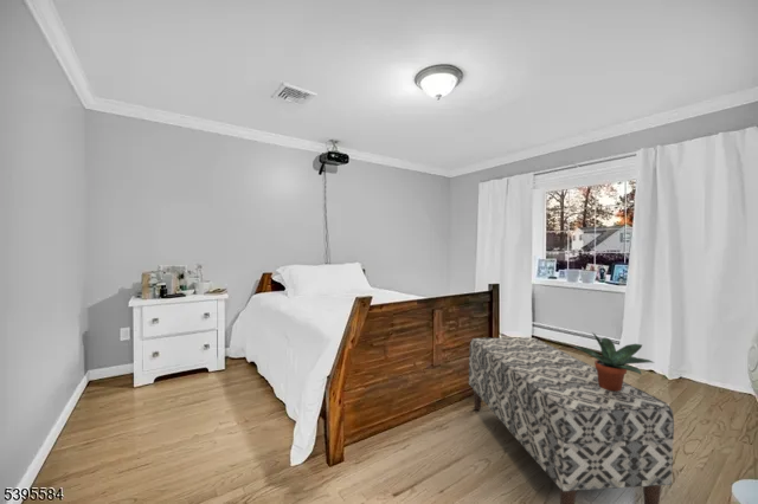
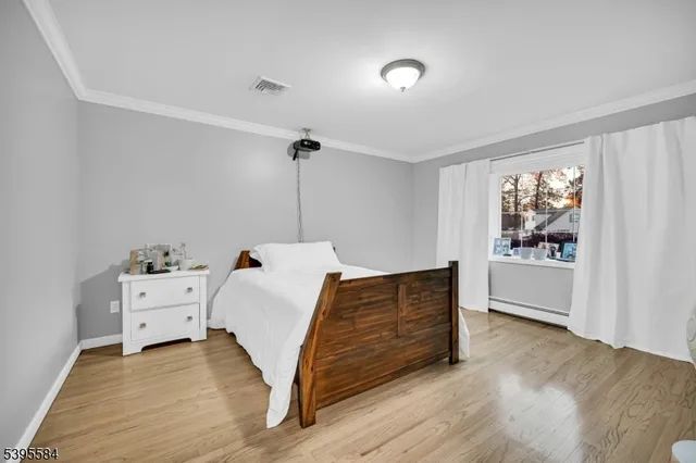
- bench [468,336,675,504]
- potted plant [572,331,656,392]
